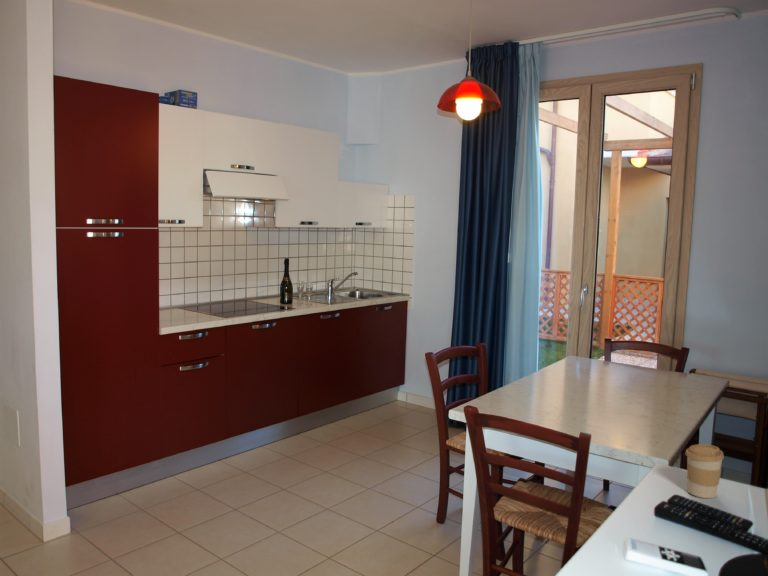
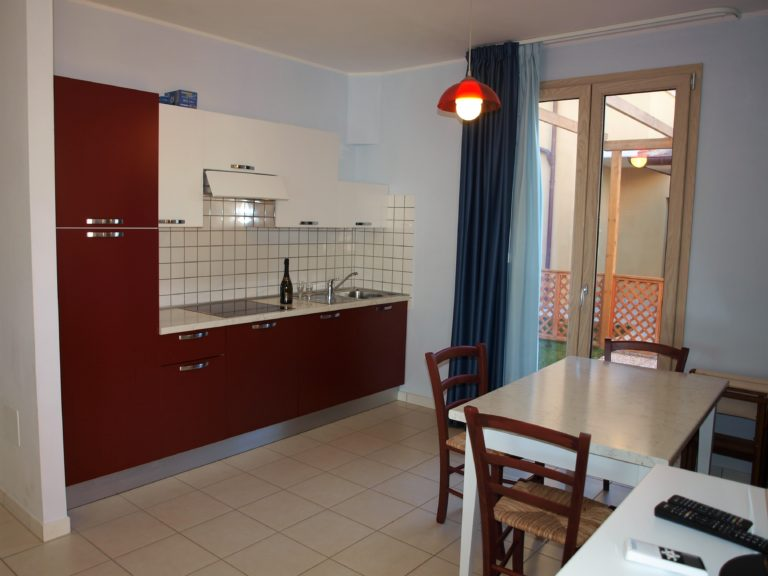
- coffee cup [685,443,725,499]
